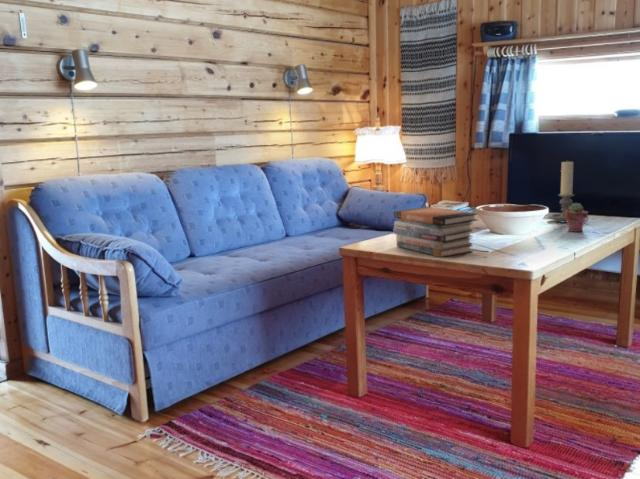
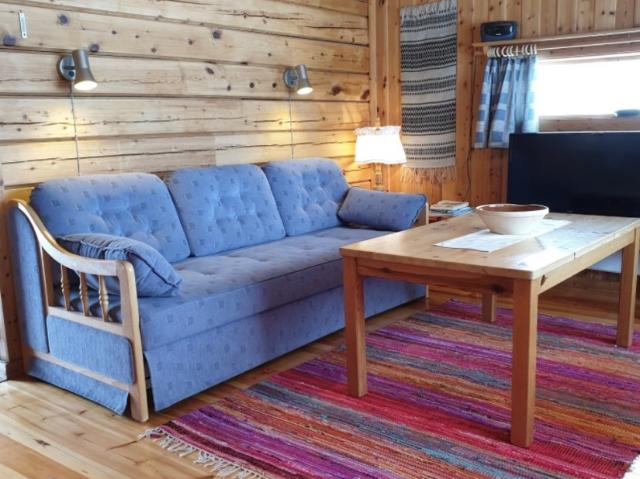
- candle holder [547,160,589,223]
- book stack [393,206,479,258]
- potted succulent [565,202,589,233]
